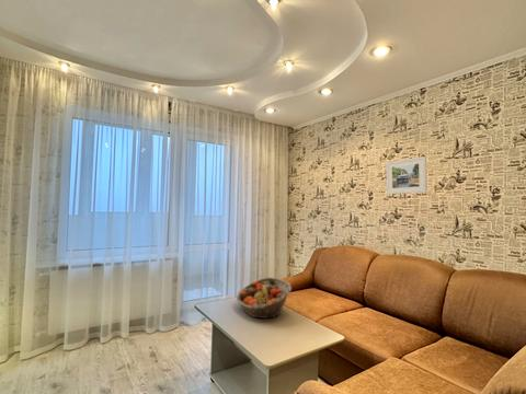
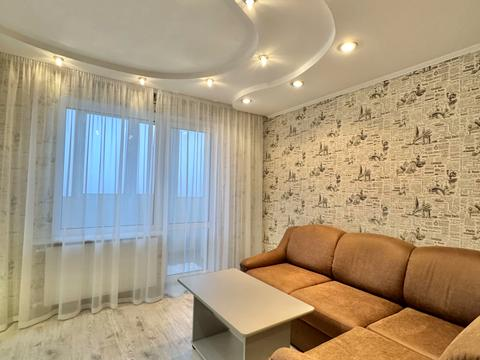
- fruit basket [236,277,293,320]
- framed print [386,155,428,196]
